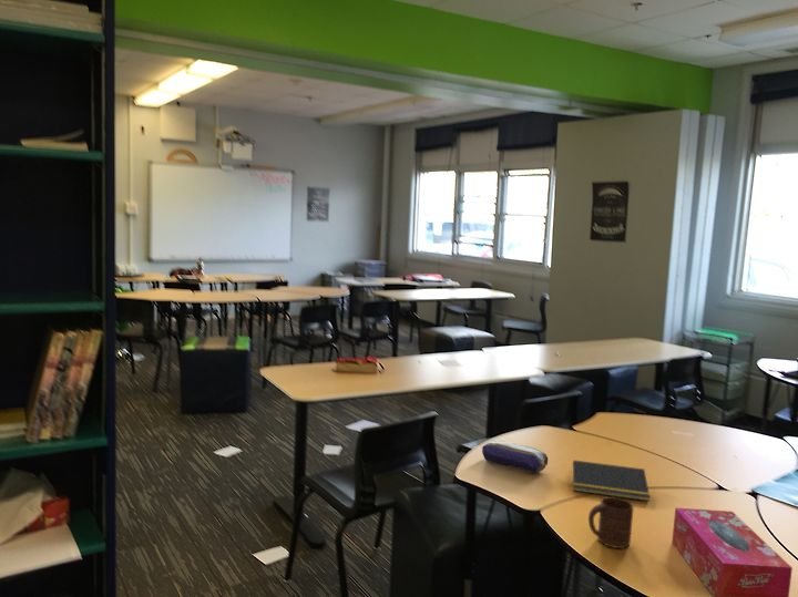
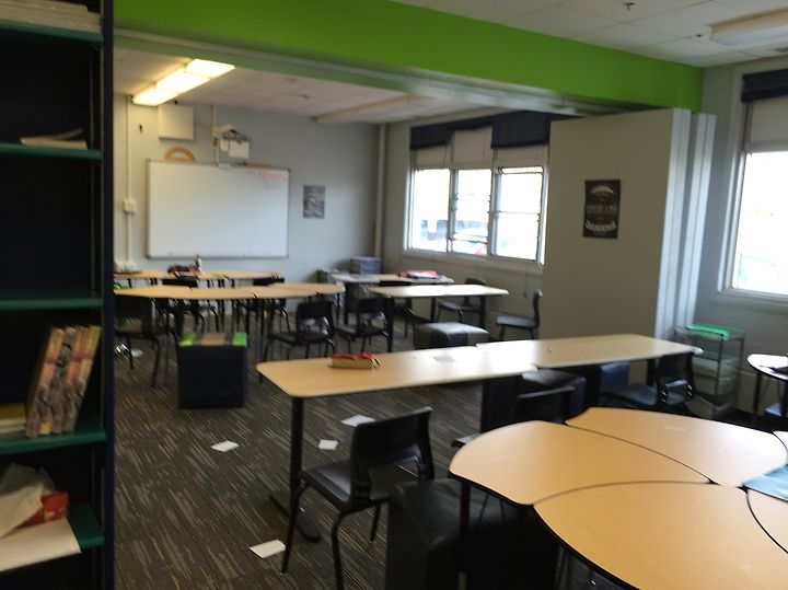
- tissue box [671,506,794,597]
- notepad [570,459,651,502]
- pencil case [481,440,549,474]
- cup [587,495,634,549]
